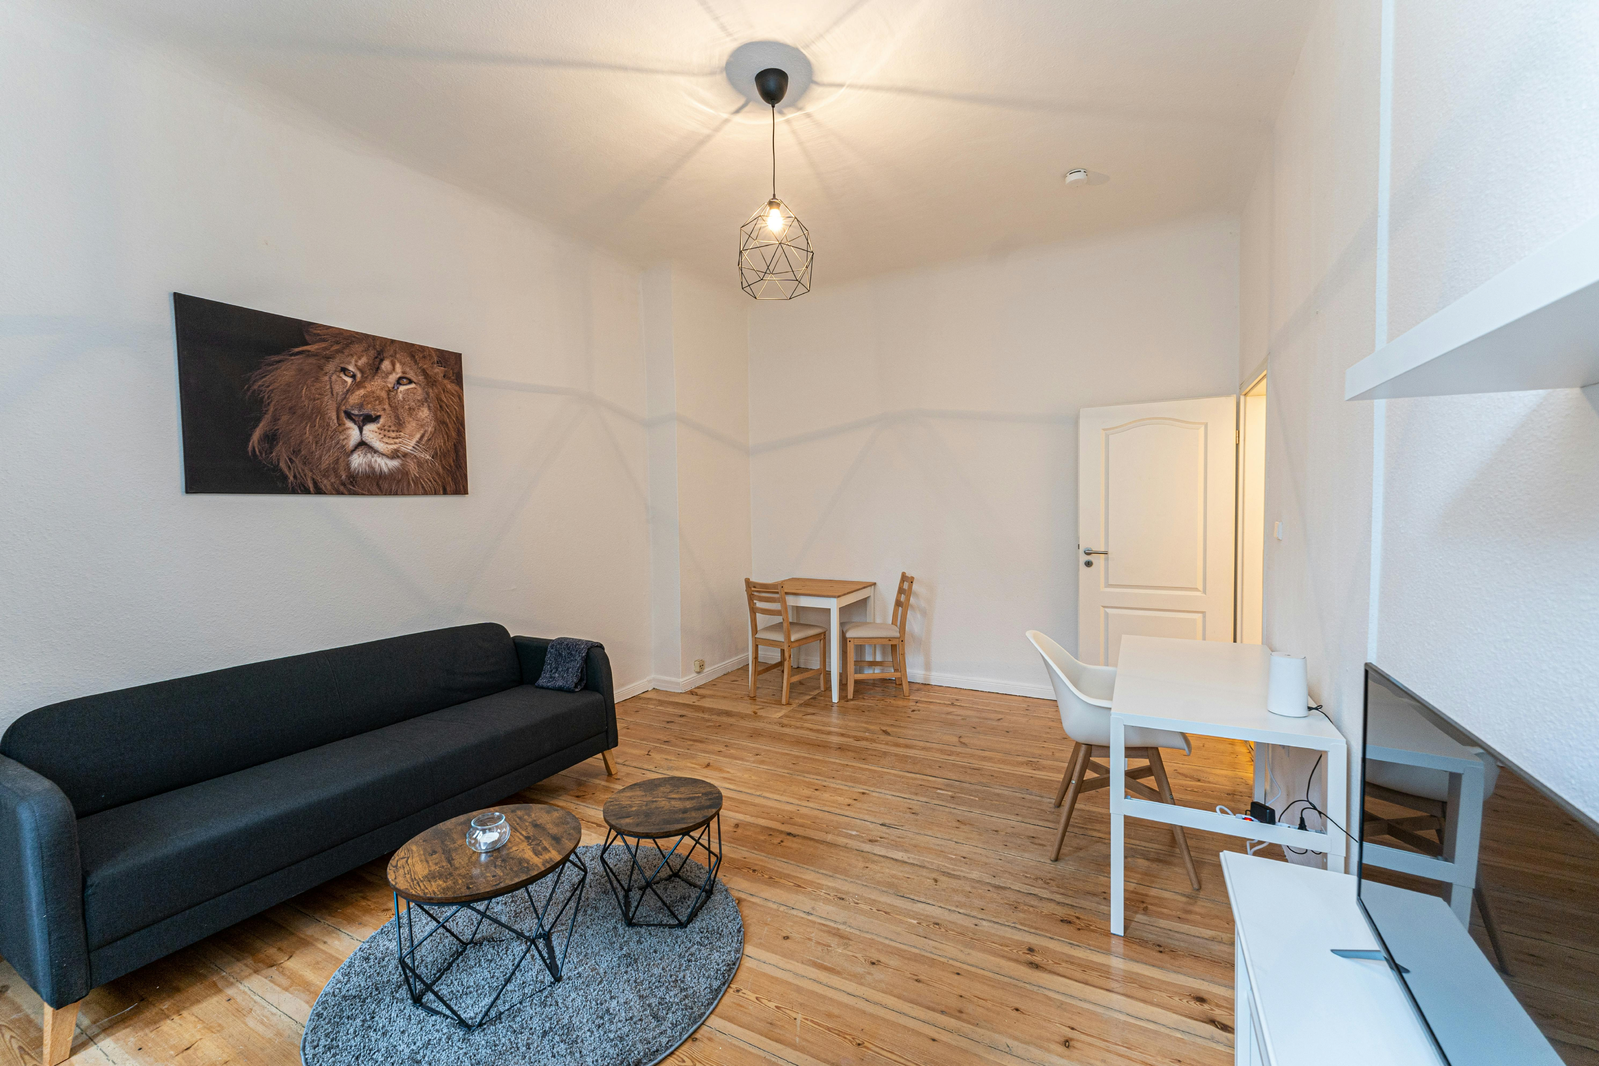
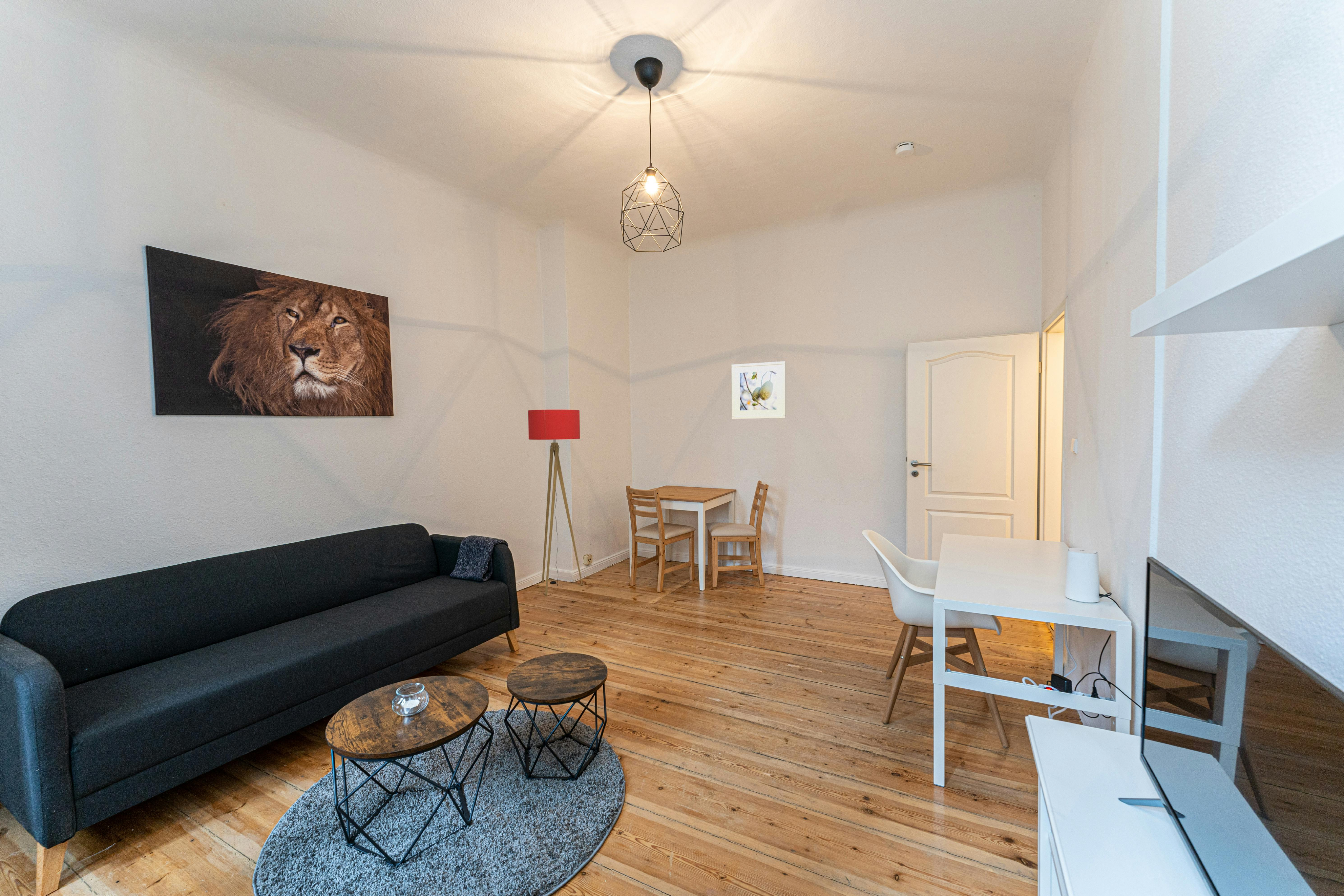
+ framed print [731,361,786,420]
+ floor lamp [528,409,583,595]
